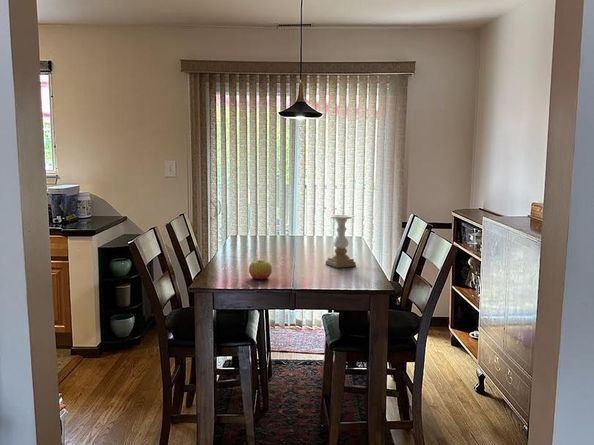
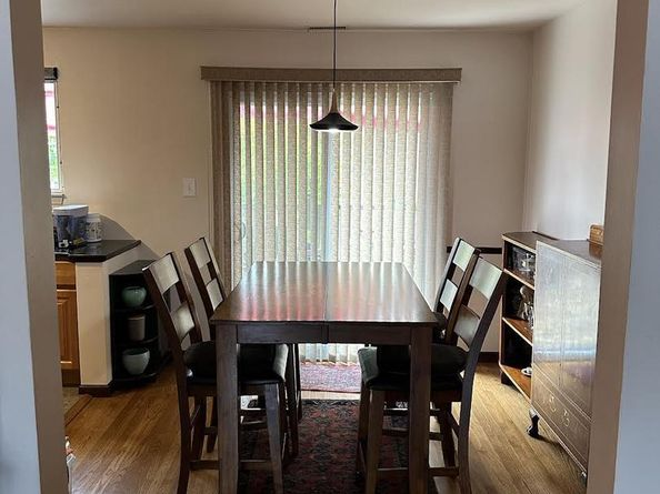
- candle holder [325,214,357,269]
- apple [248,259,273,280]
